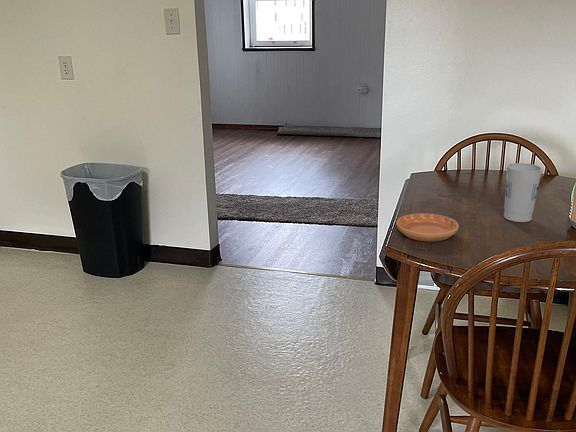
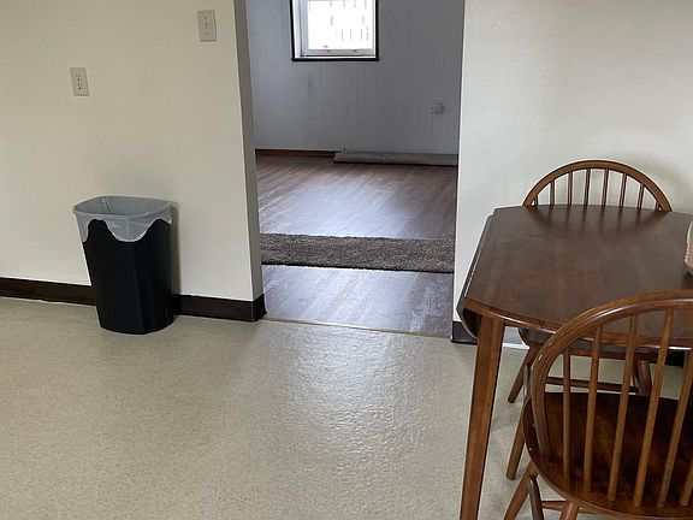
- saucer [396,212,460,243]
- cup [503,162,543,223]
